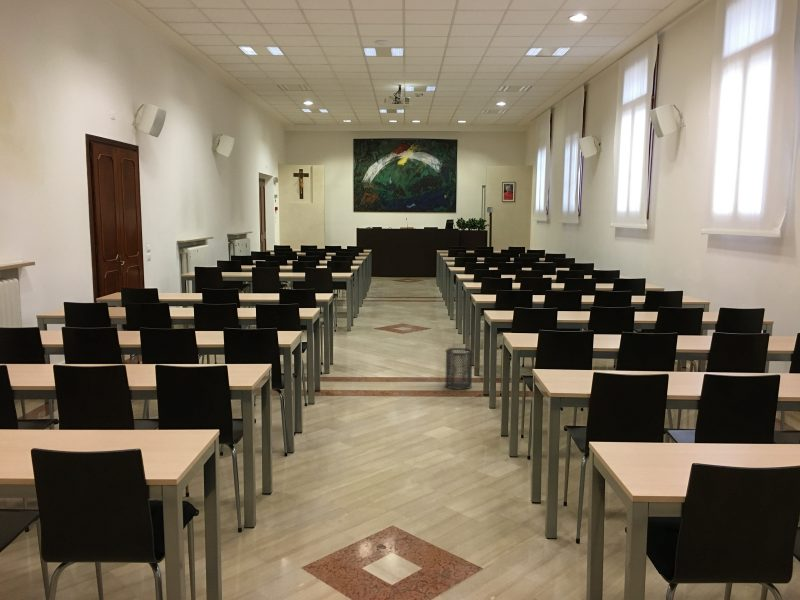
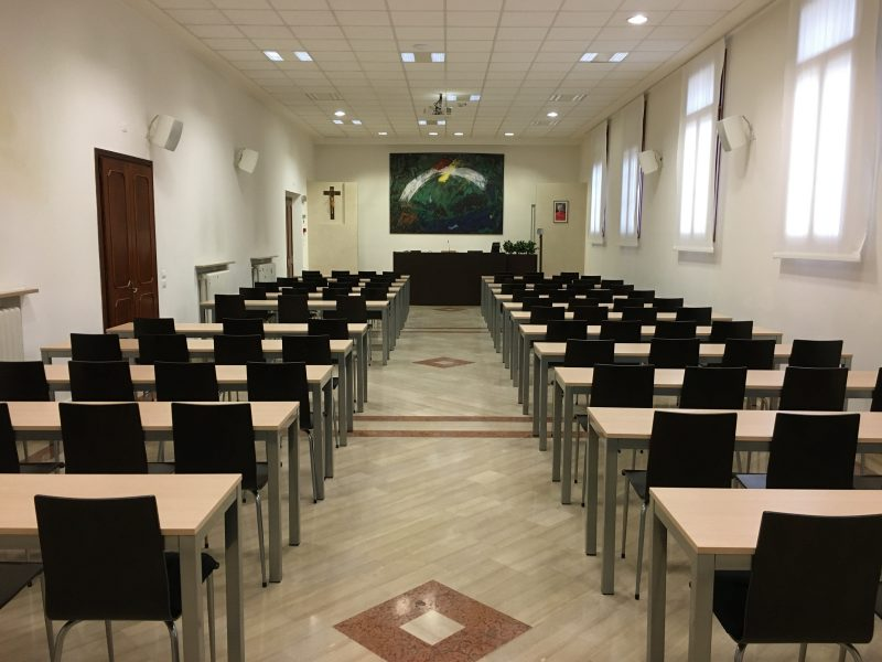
- trash can [444,347,474,391]
